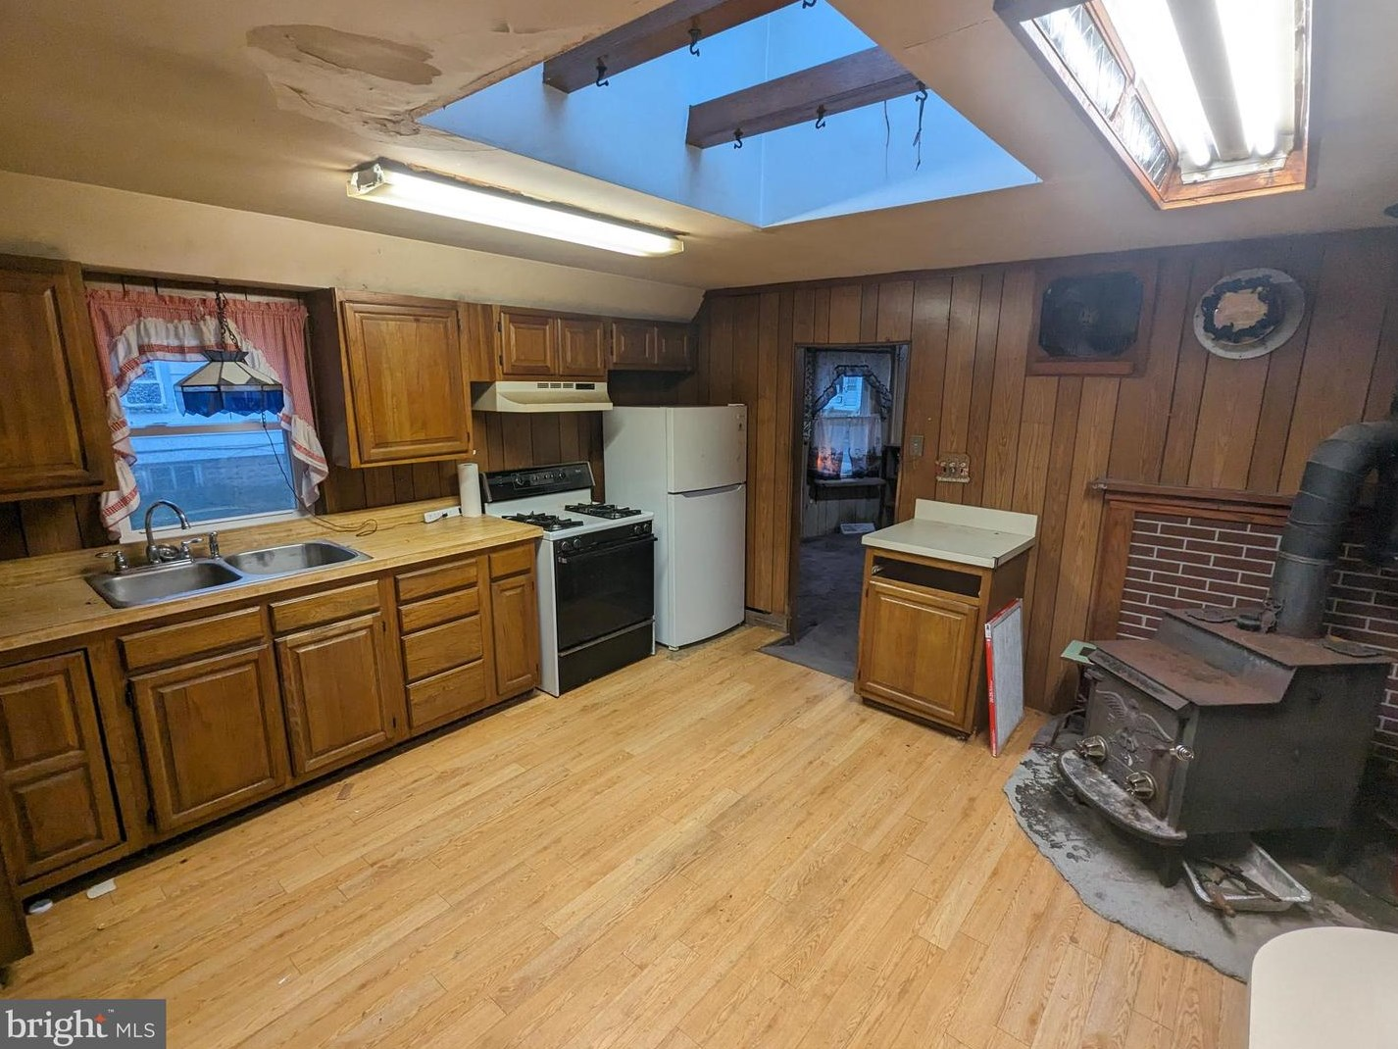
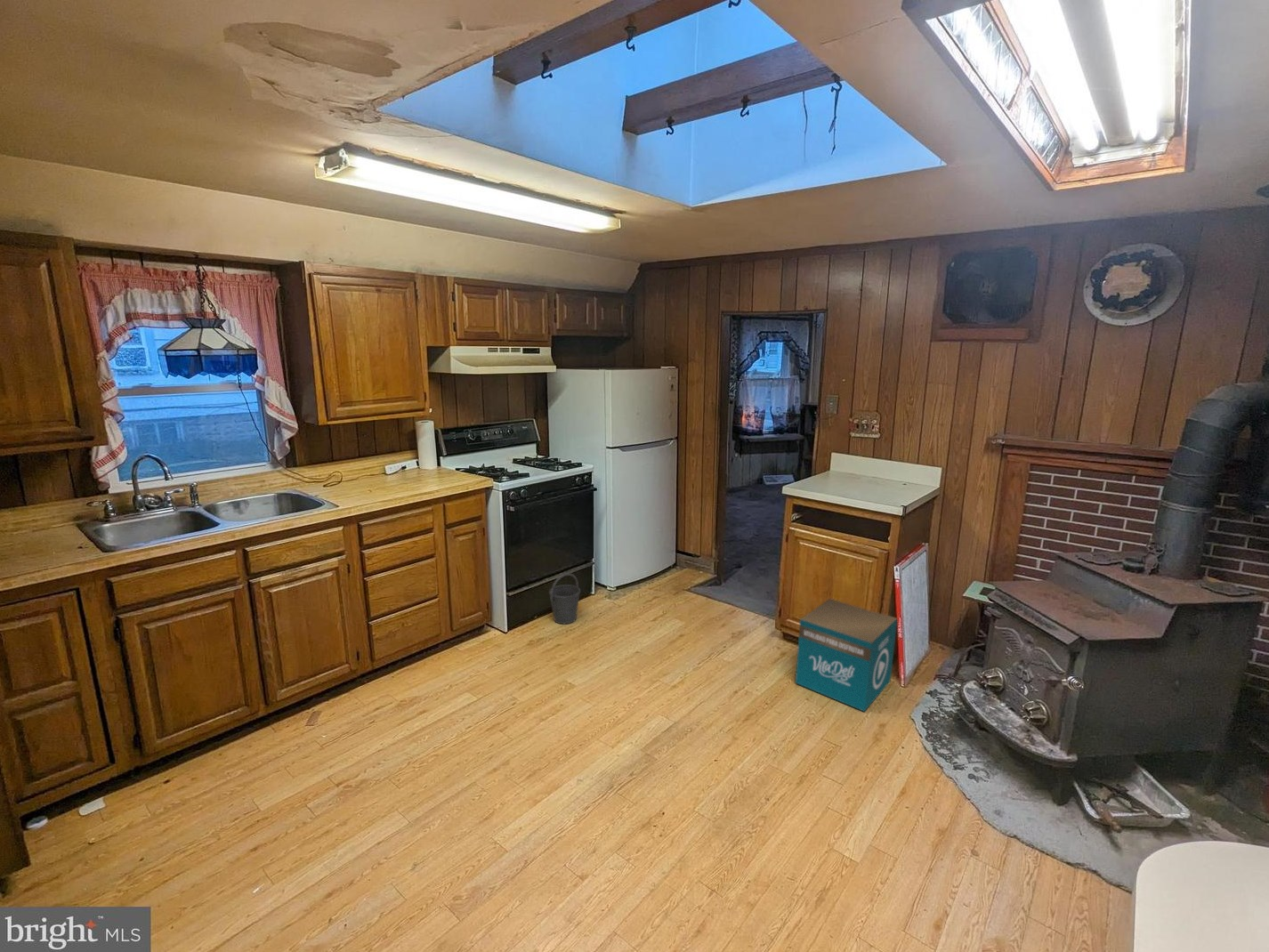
+ product box [795,598,898,713]
+ bucket [548,572,581,625]
